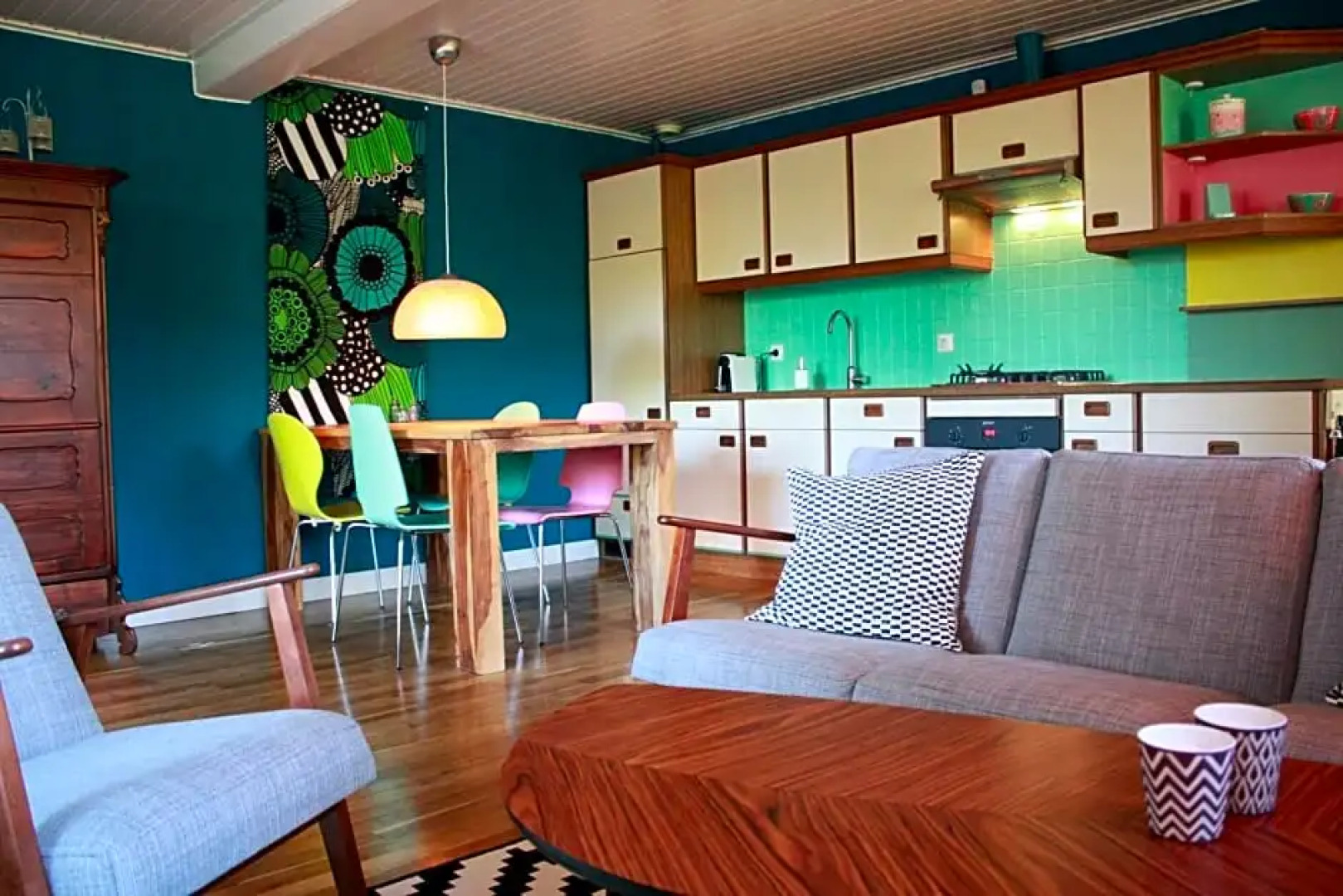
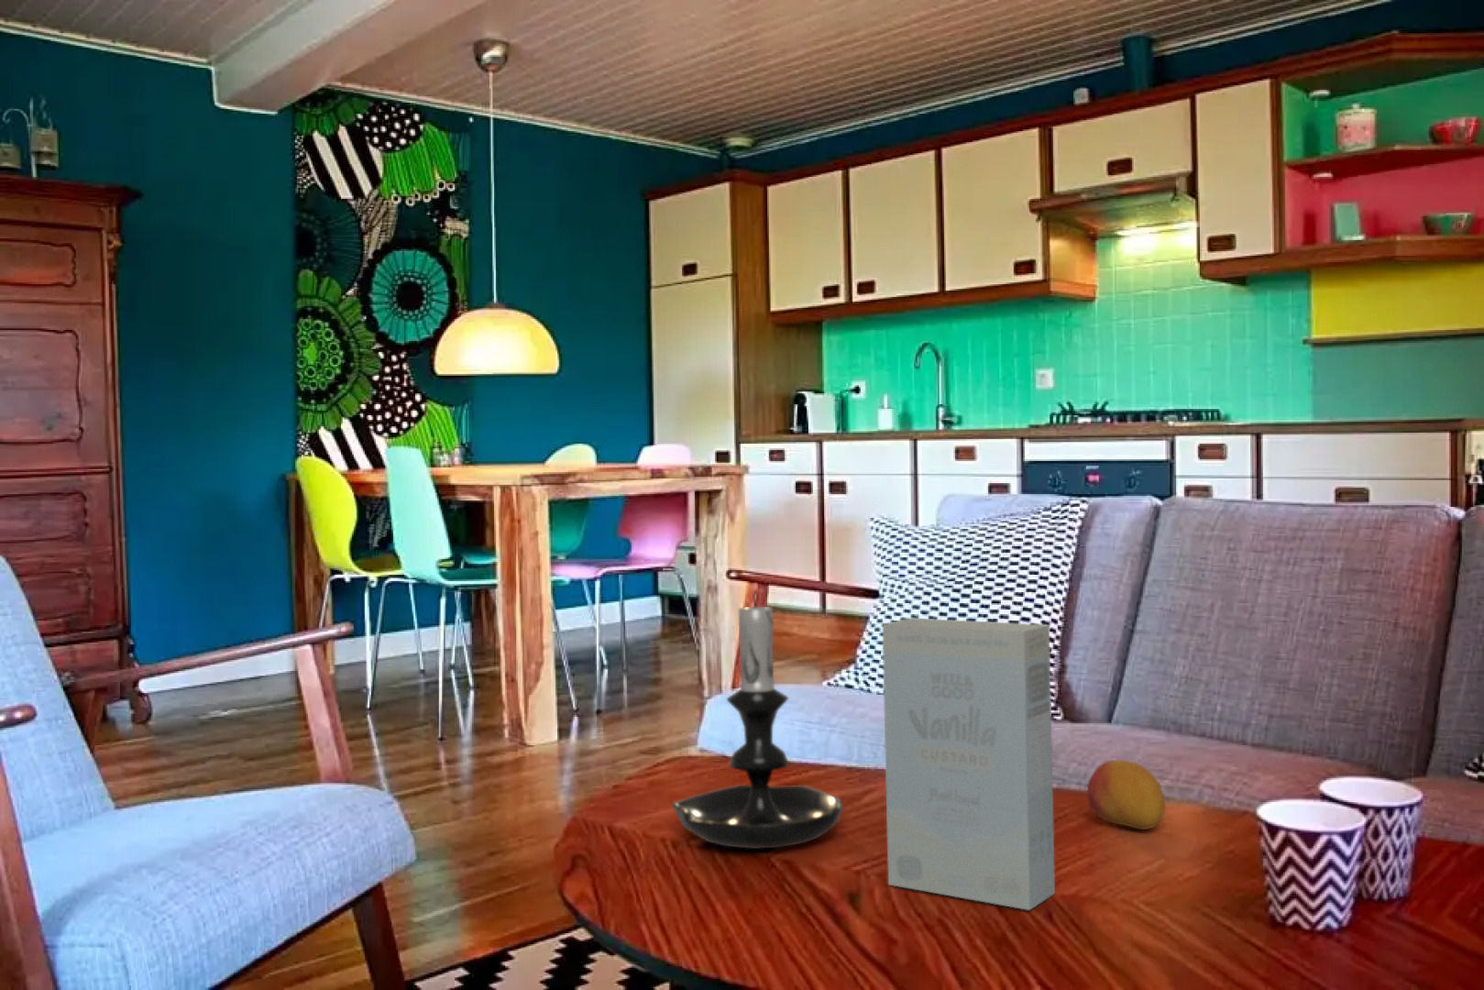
+ fruit [1086,759,1166,831]
+ candle holder [670,589,844,850]
+ book [882,617,1056,912]
